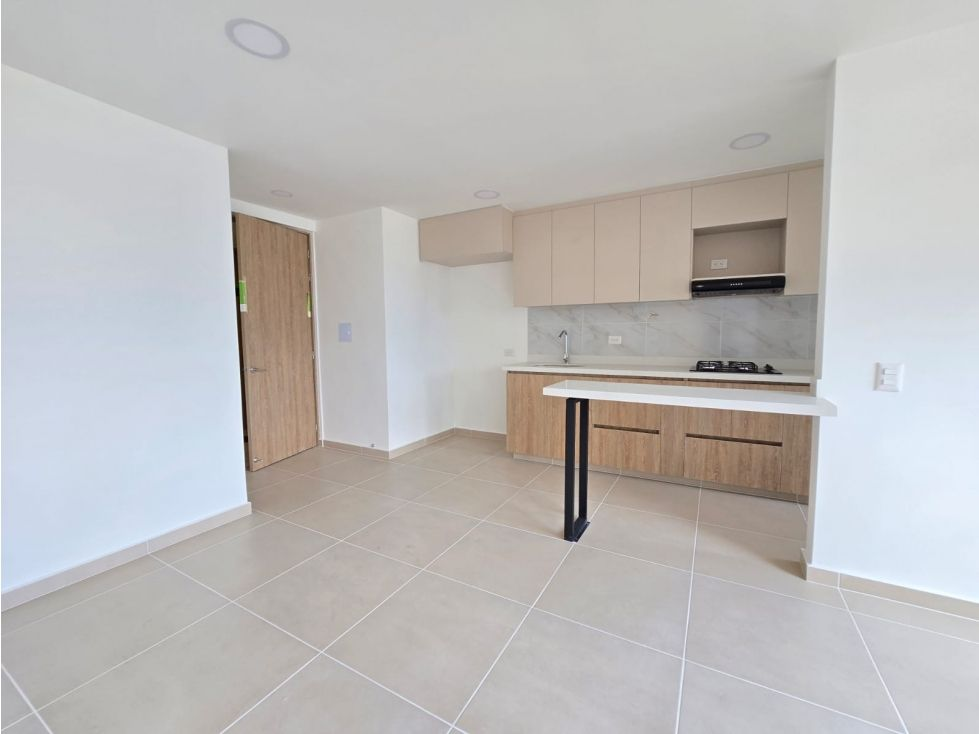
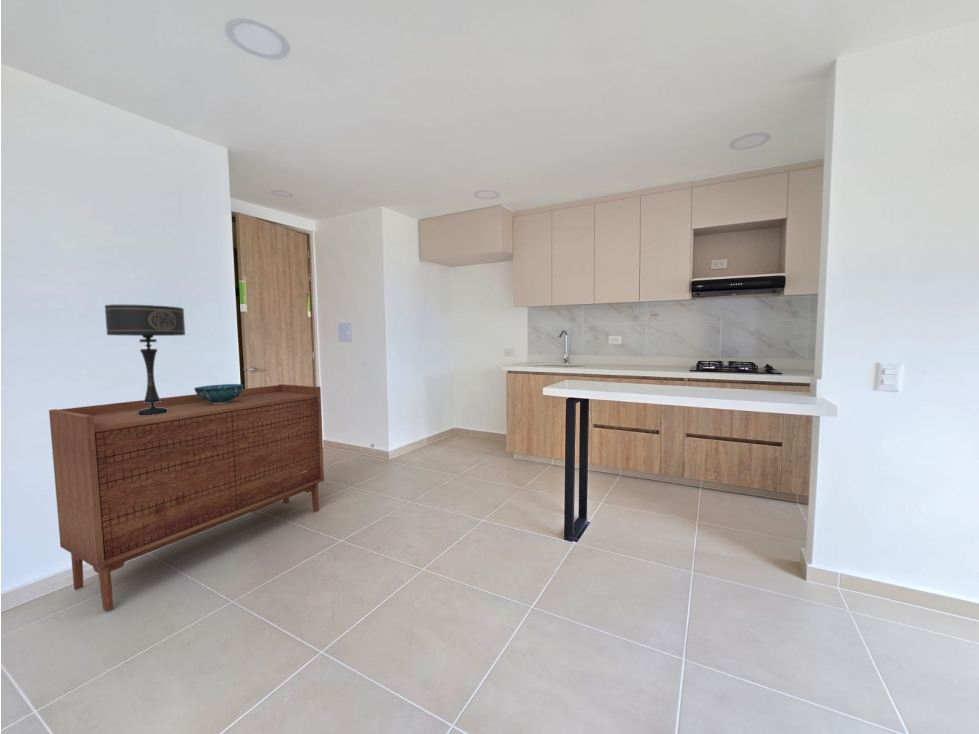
+ sideboard [48,383,325,611]
+ decorative bowl [194,383,245,404]
+ table lamp [104,304,186,416]
